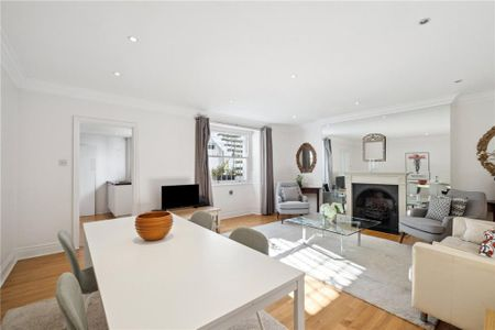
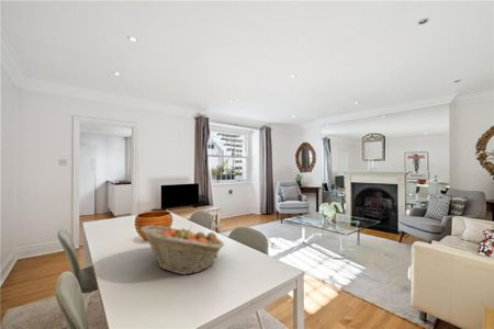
+ fruit basket [139,225,225,275]
